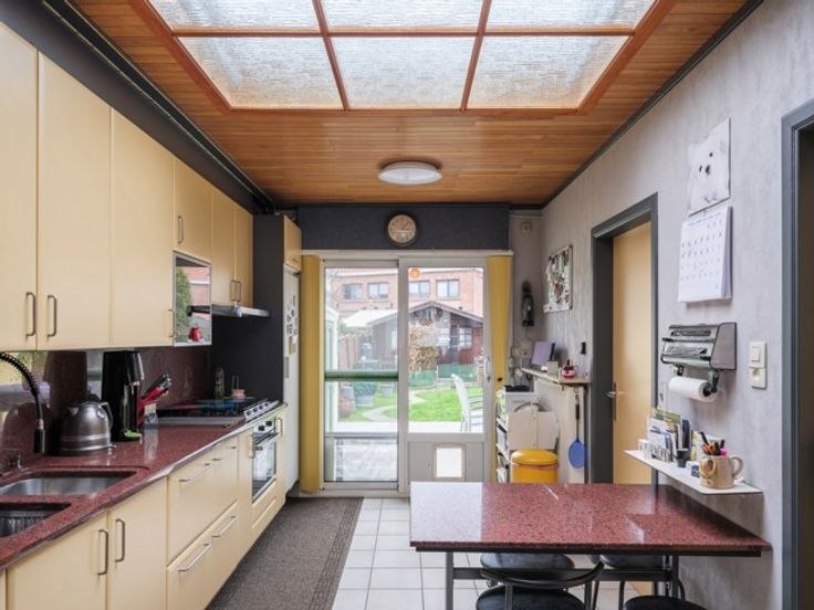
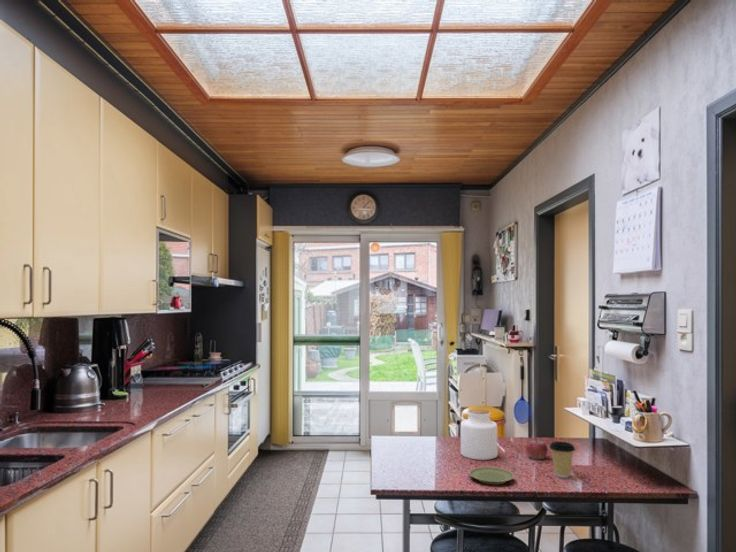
+ fruit [525,438,549,461]
+ coffee cup [549,441,576,479]
+ jar [460,408,499,461]
+ plate [468,466,515,485]
